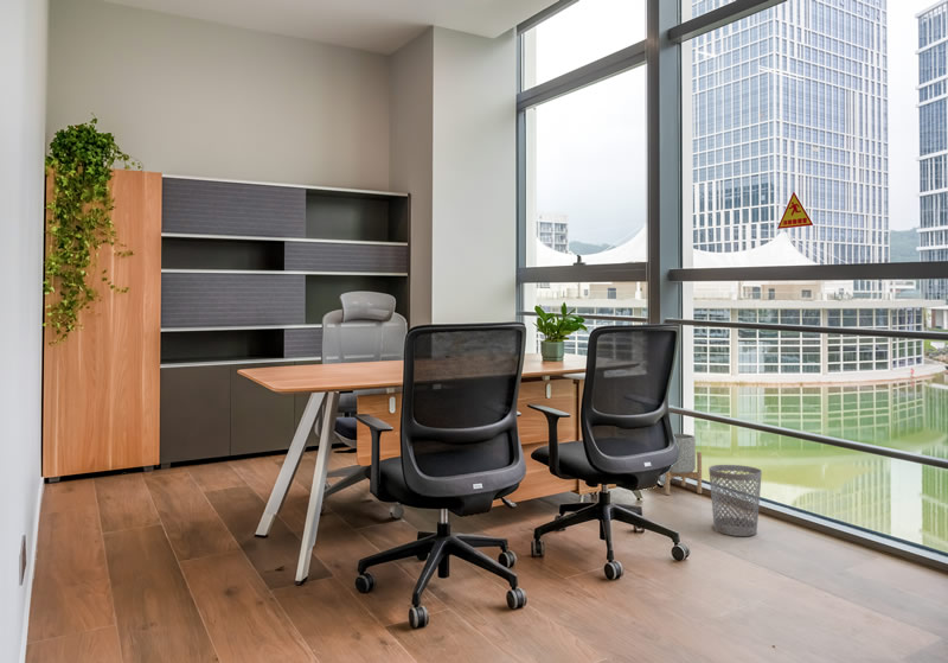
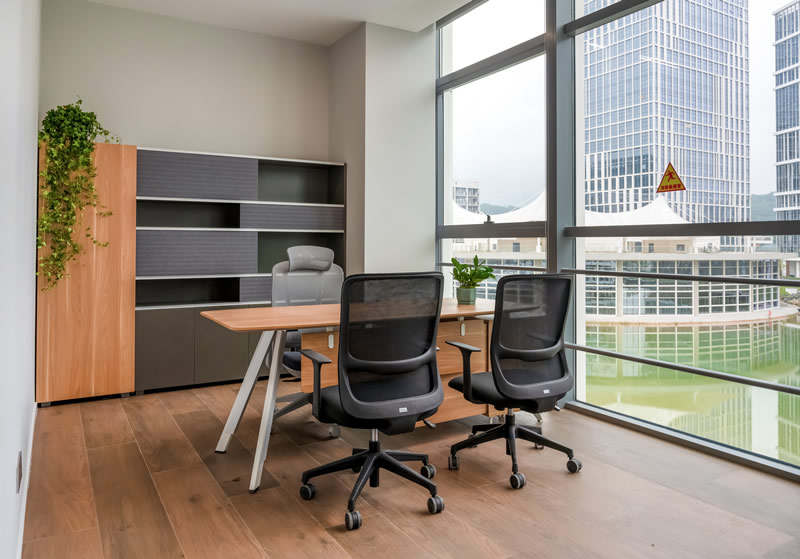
- planter [662,432,703,496]
- wastebasket [707,464,763,537]
